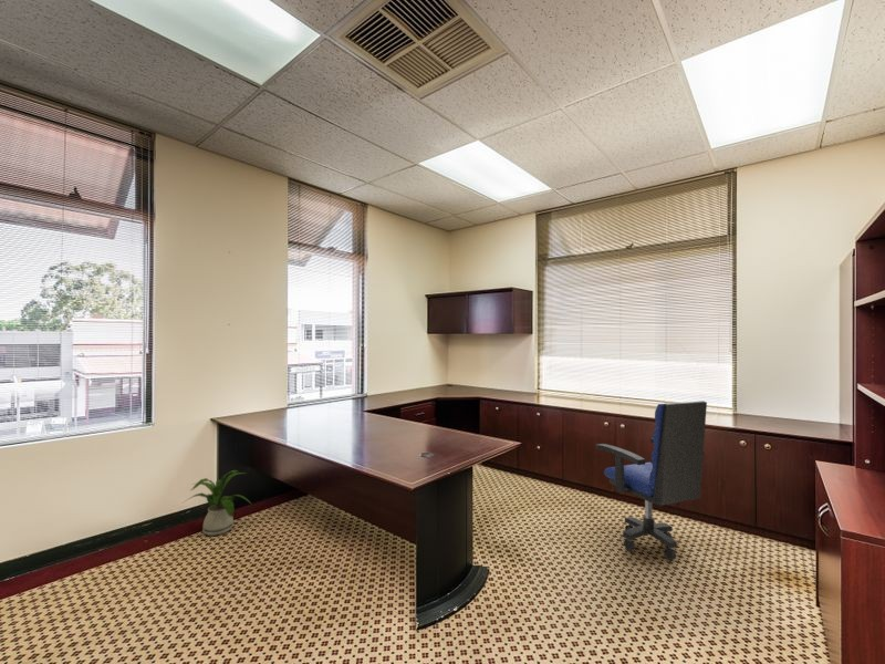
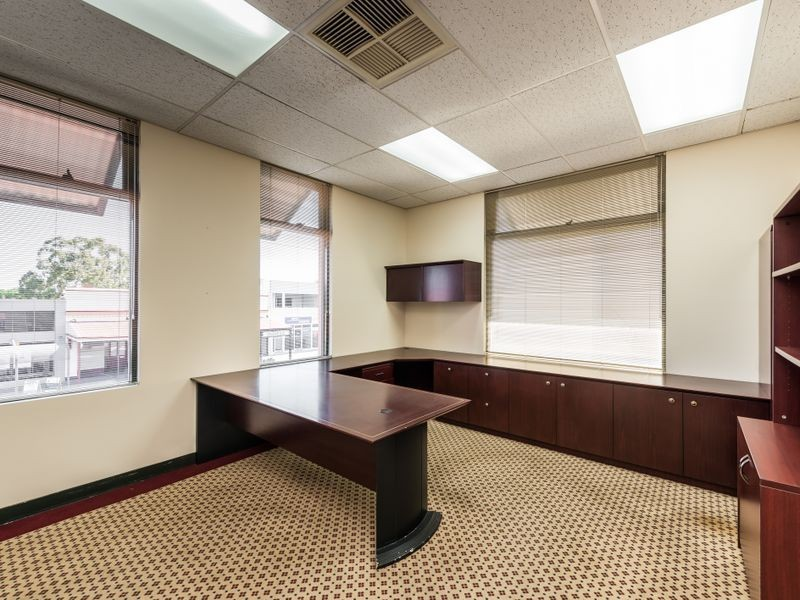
- office chair [594,400,708,561]
- house plant [183,469,253,537]
